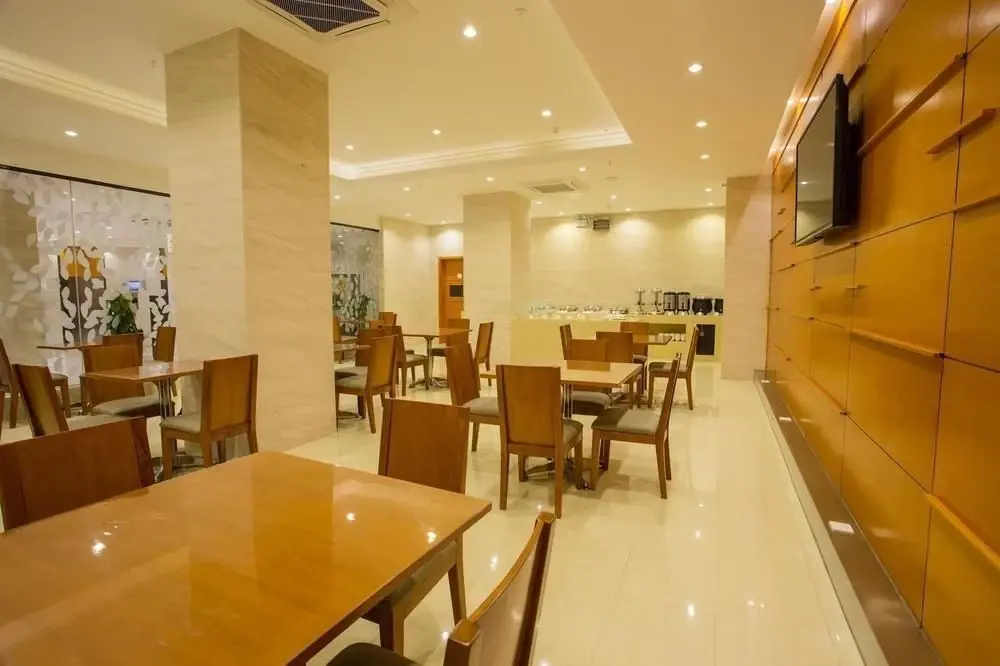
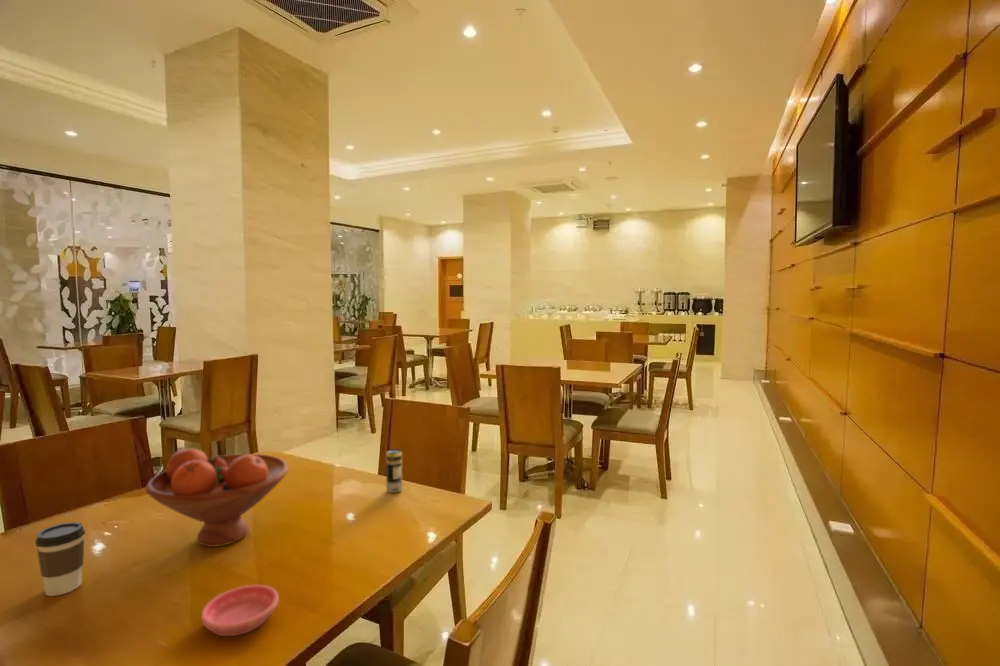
+ beverage can [385,448,403,494]
+ saucer [200,584,279,637]
+ coffee cup [34,521,86,597]
+ fruit bowl [144,447,290,548]
